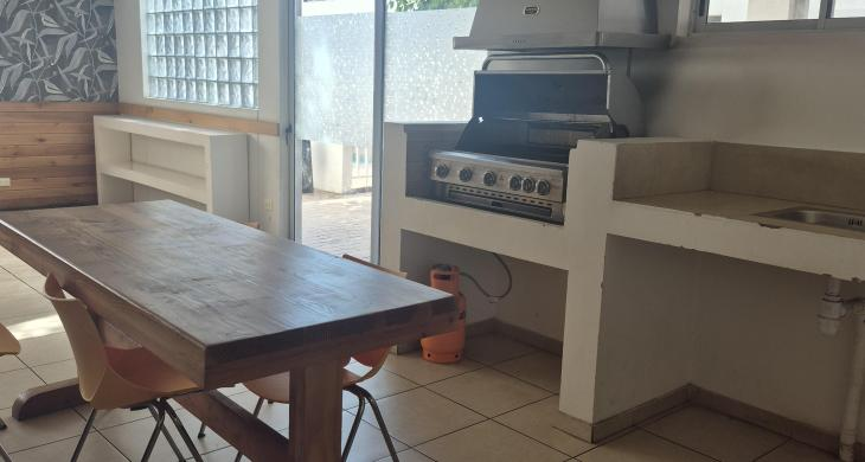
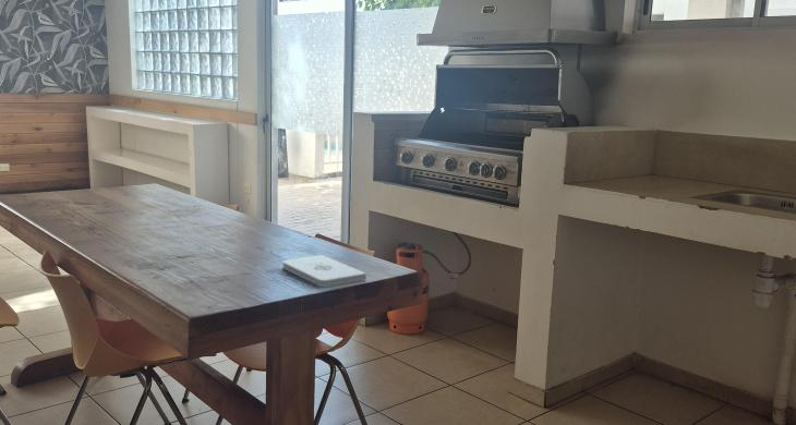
+ notepad [281,254,367,288]
